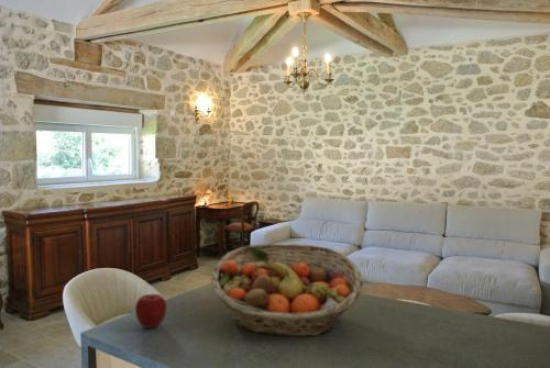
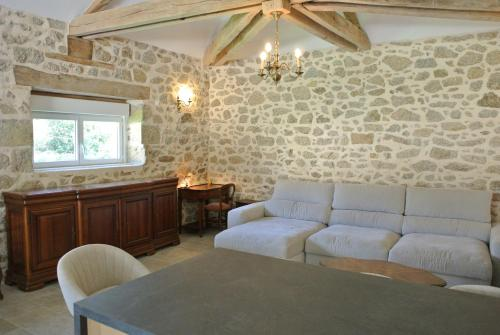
- apple [134,293,168,328]
- fruit basket [209,243,364,337]
